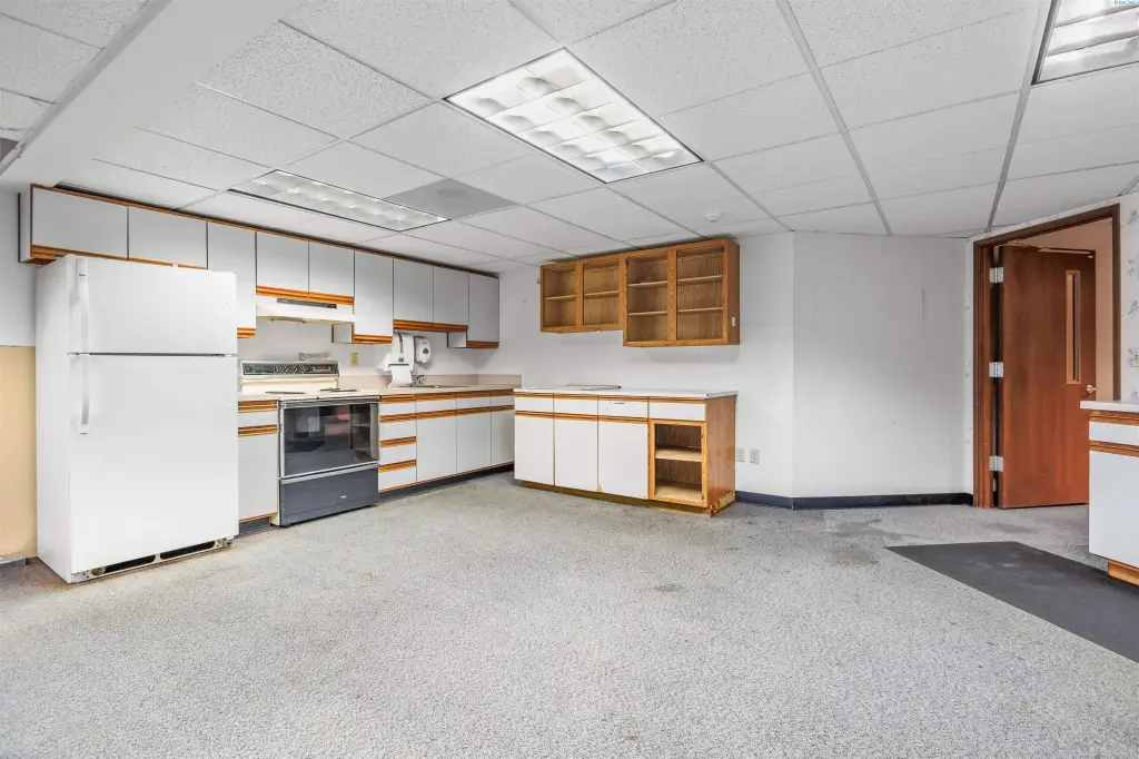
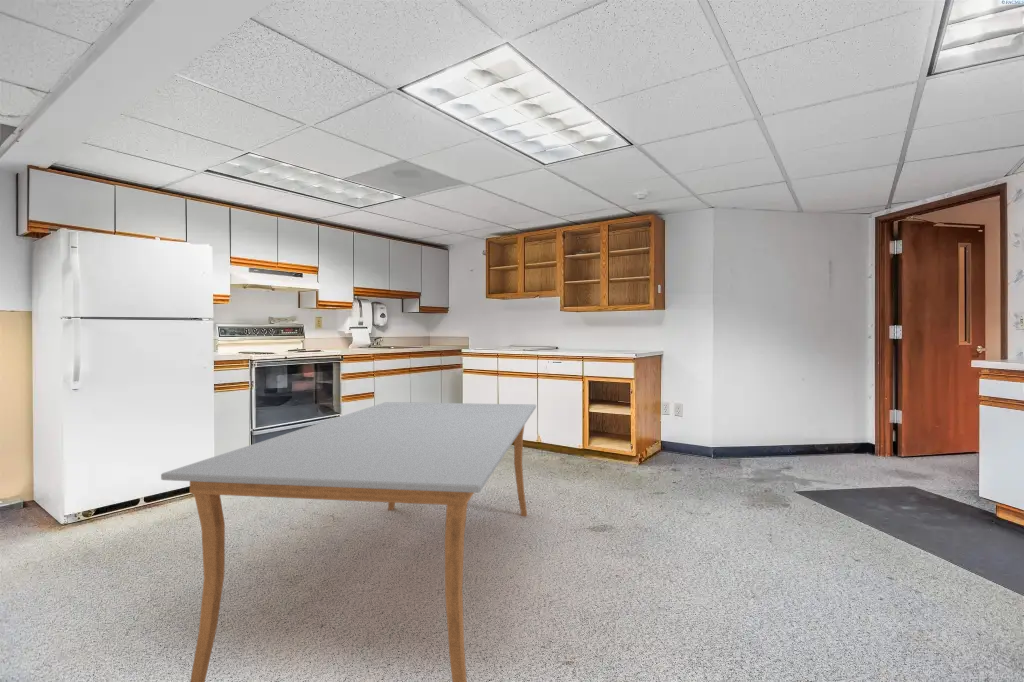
+ dining table [160,401,537,682]
